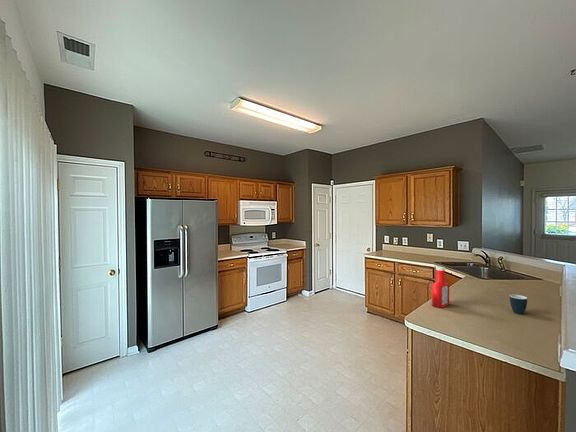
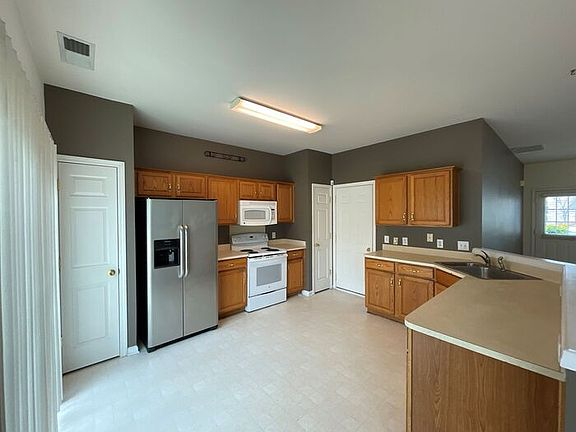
- mug [509,294,528,315]
- soap bottle [431,266,450,309]
